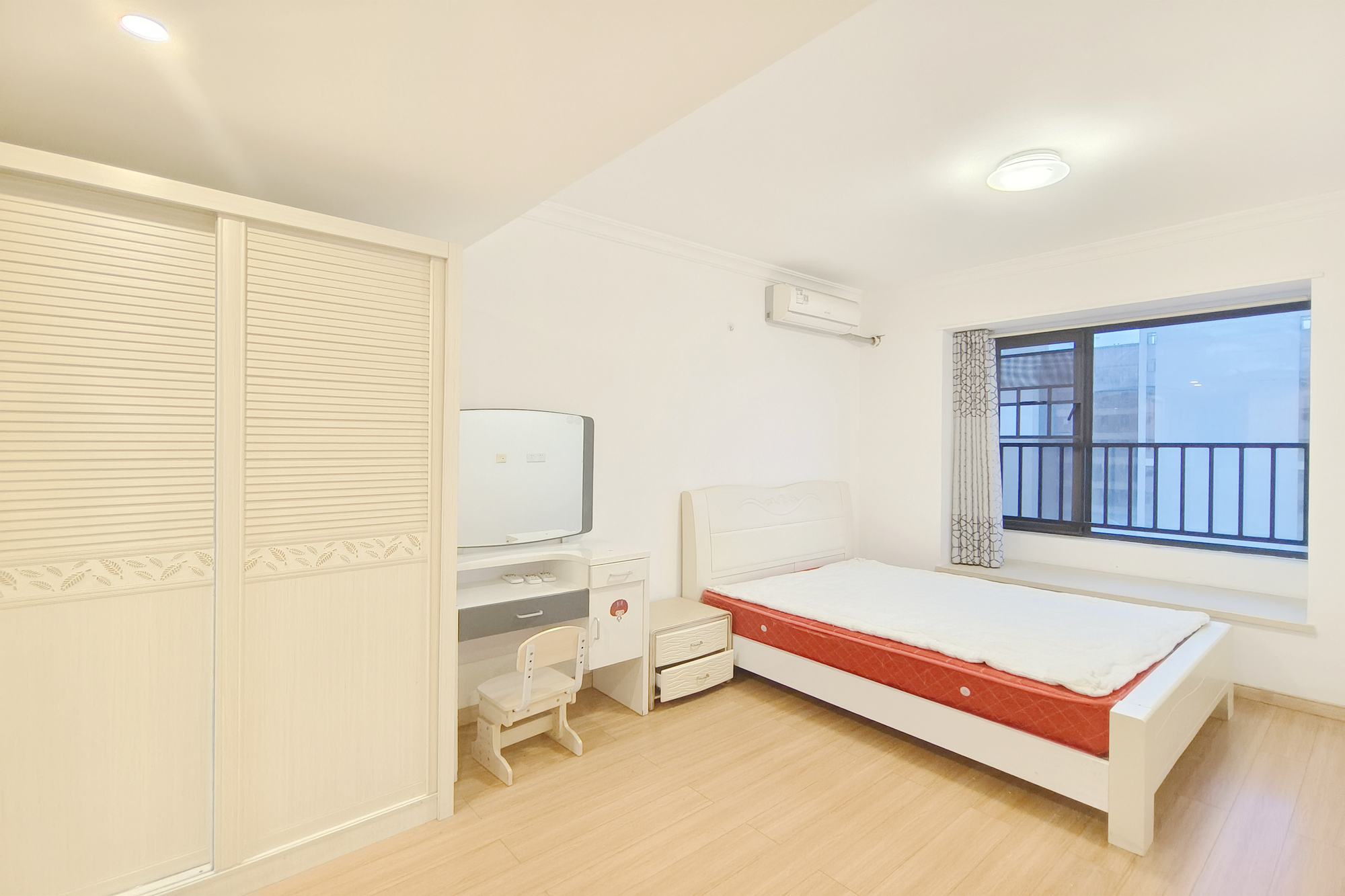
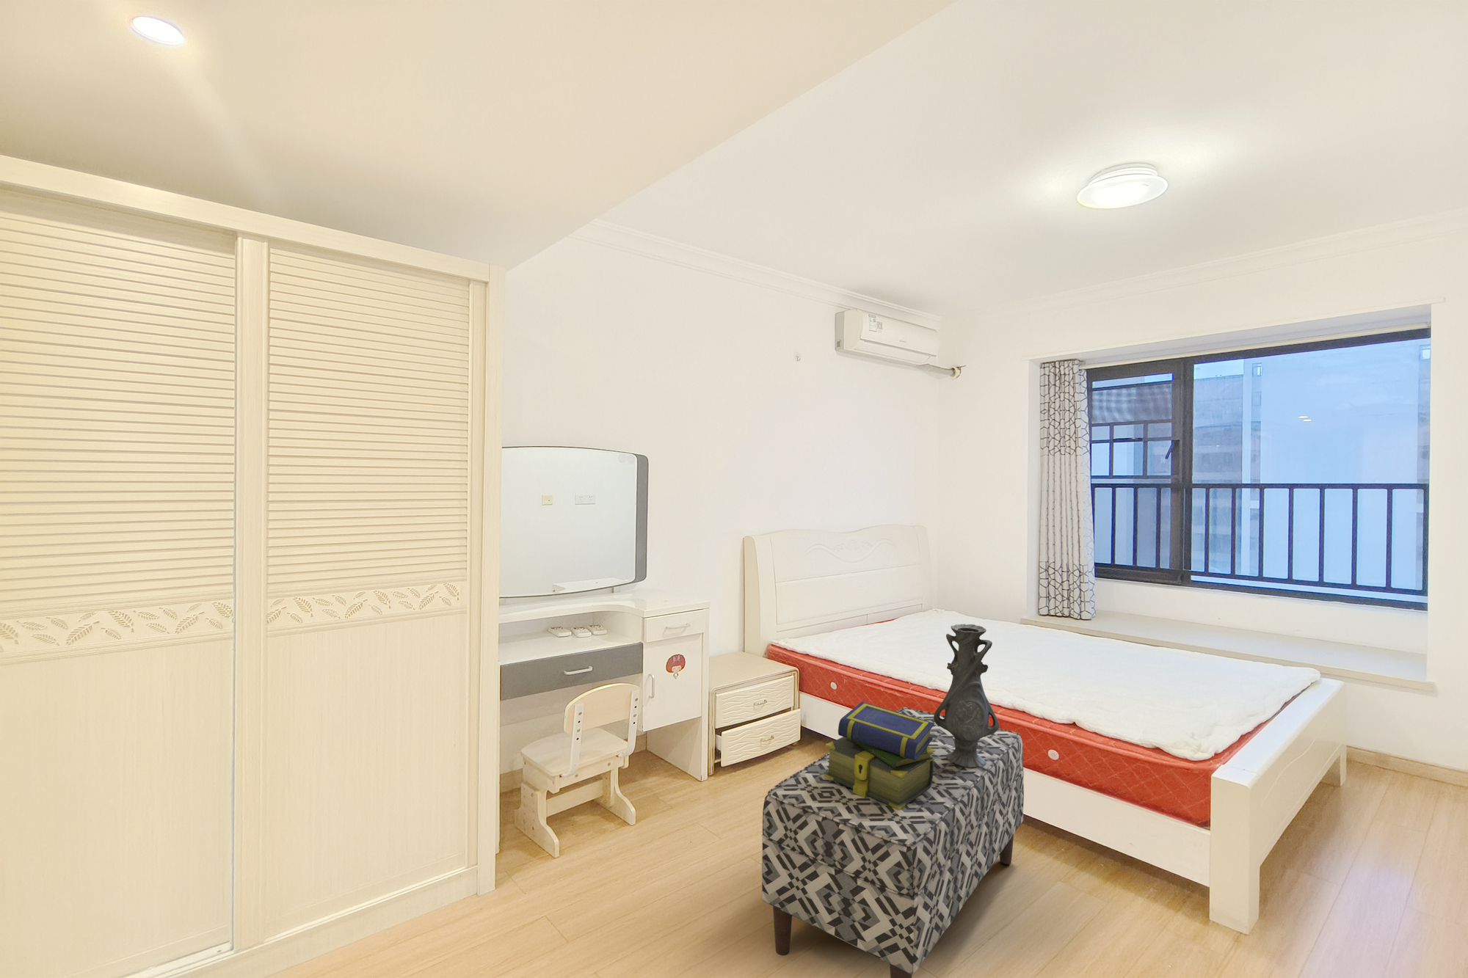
+ bench [761,706,1025,978]
+ vase [933,623,1000,767]
+ stack of books [824,701,935,810]
